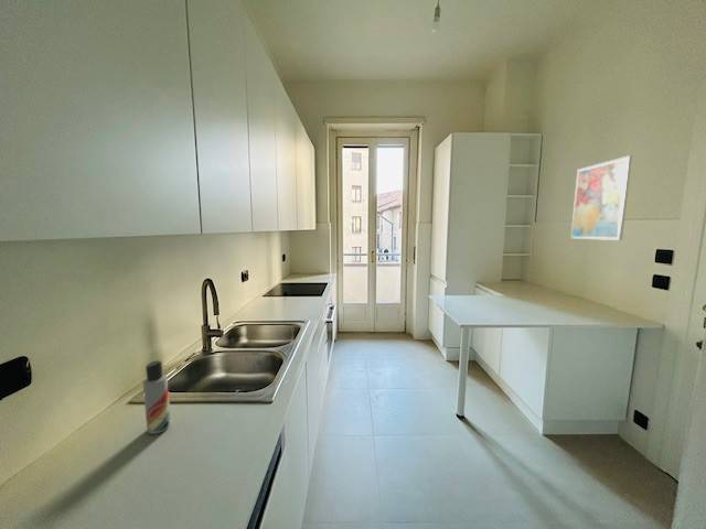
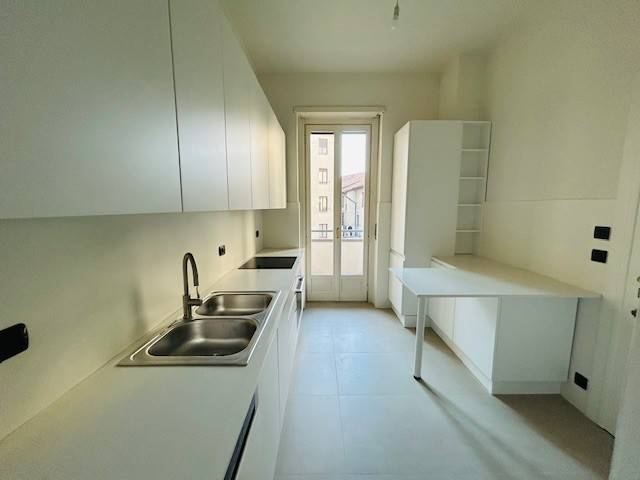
- lotion bottle [142,359,172,435]
- wall art [570,154,633,241]
